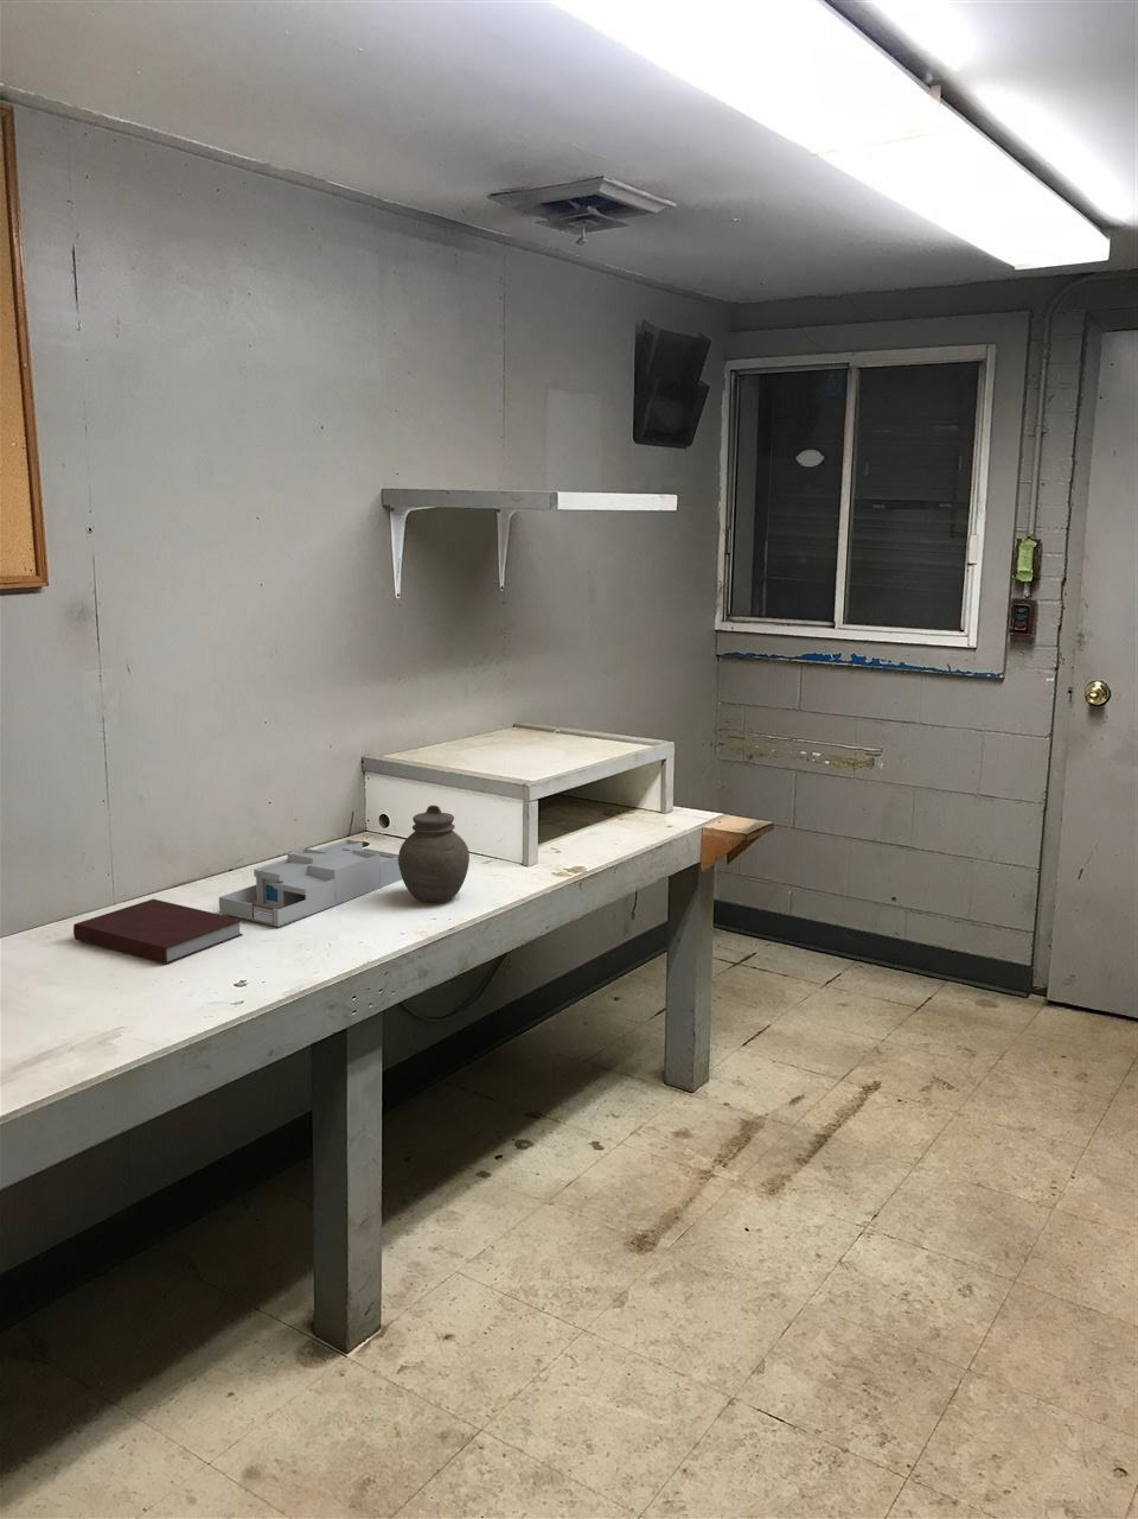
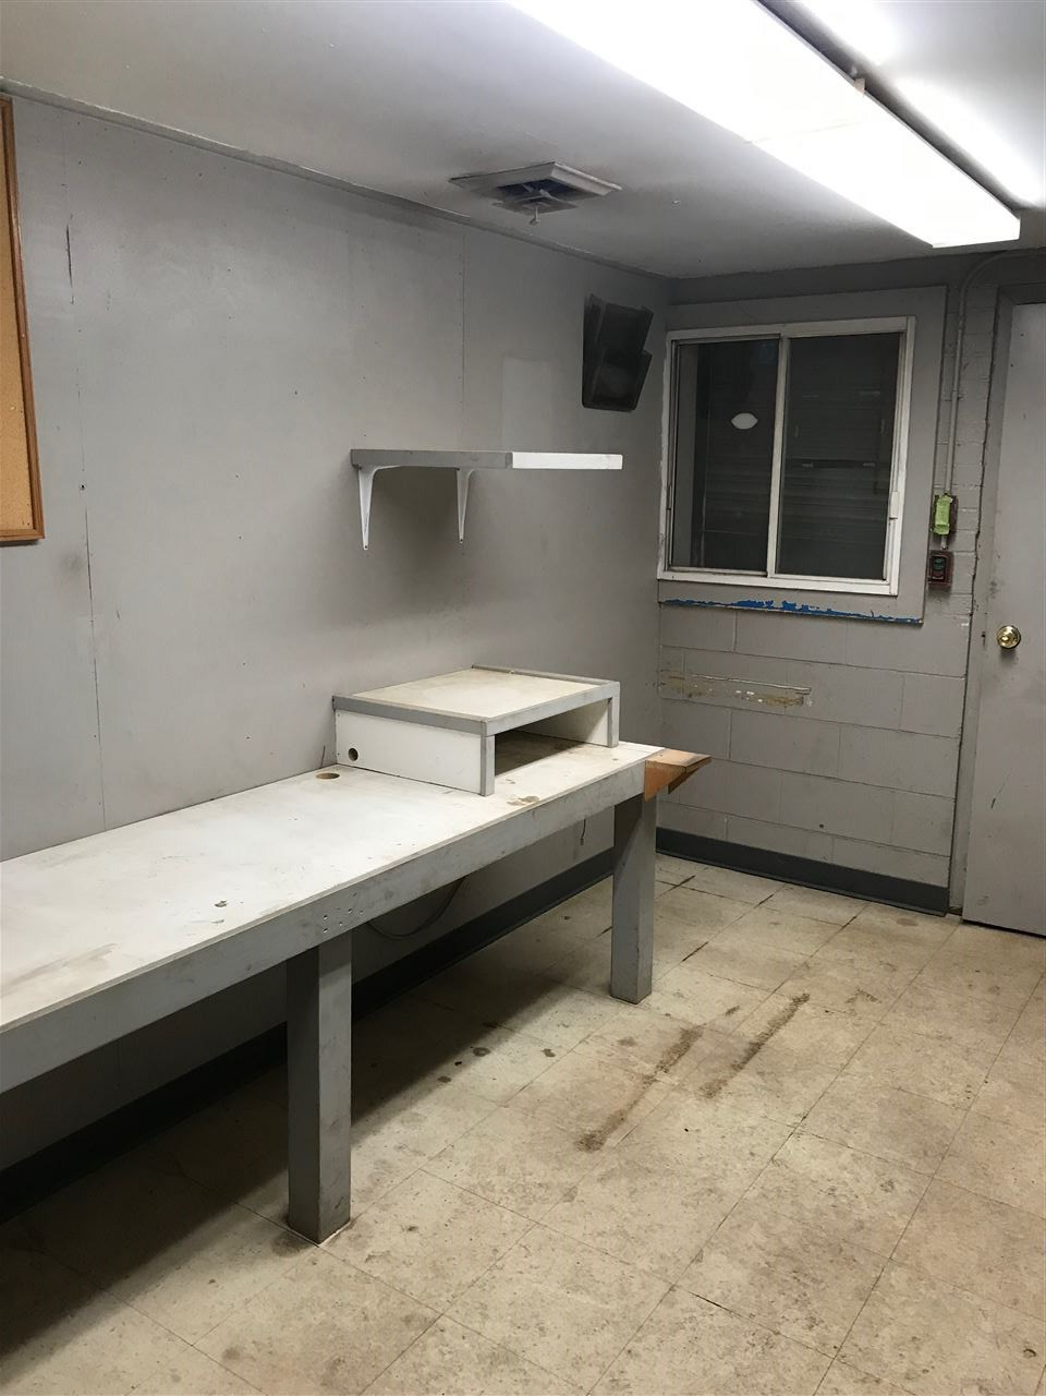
- desk organizer [218,837,403,928]
- notebook [72,897,244,965]
- jar [397,805,471,903]
